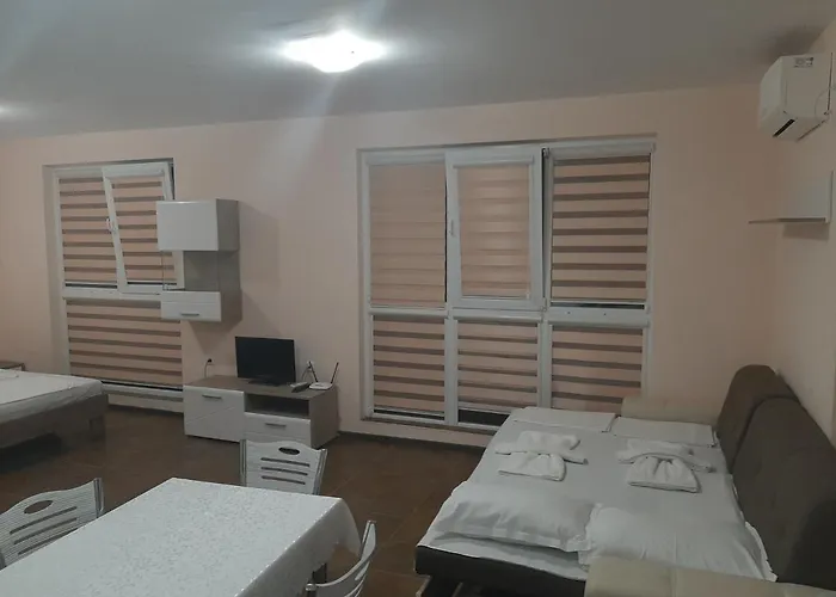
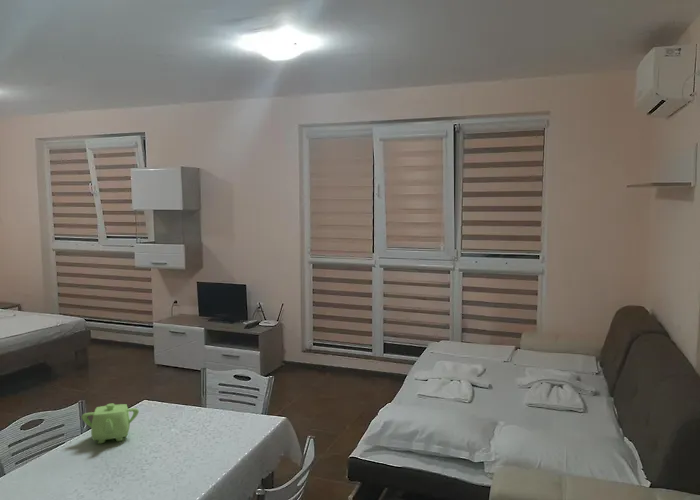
+ teapot [81,403,140,445]
